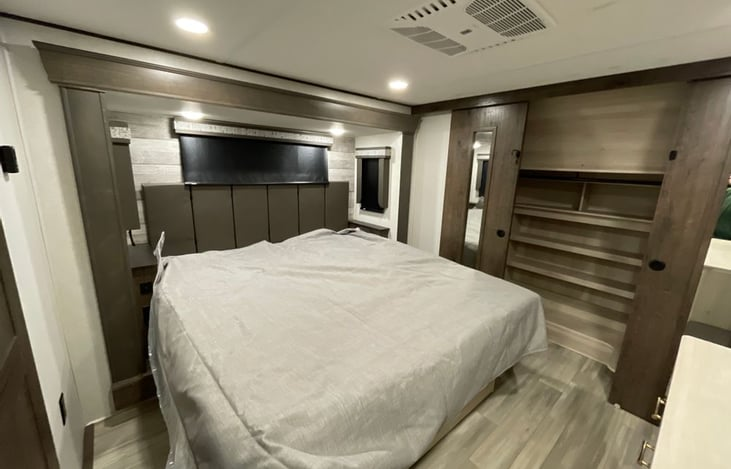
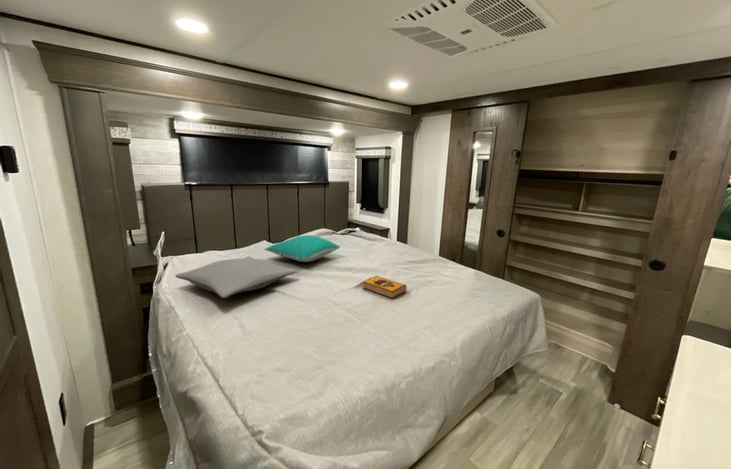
+ pillow [174,256,298,300]
+ pillow [264,234,341,263]
+ hardback book [362,275,408,299]
